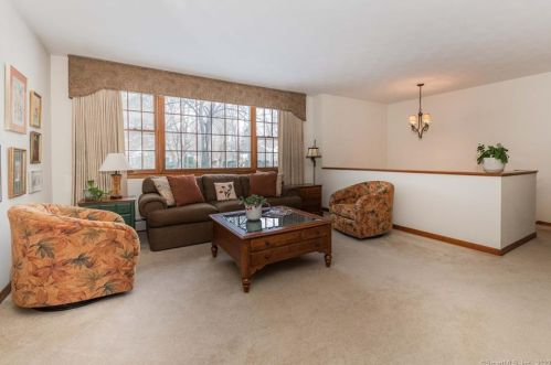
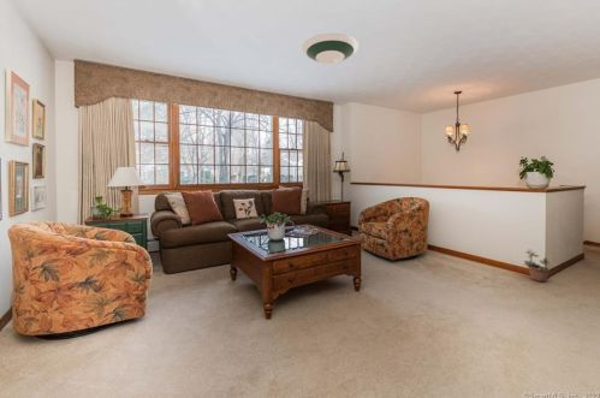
+ potted plant [523,248,552,283]
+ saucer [302,32,360,65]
